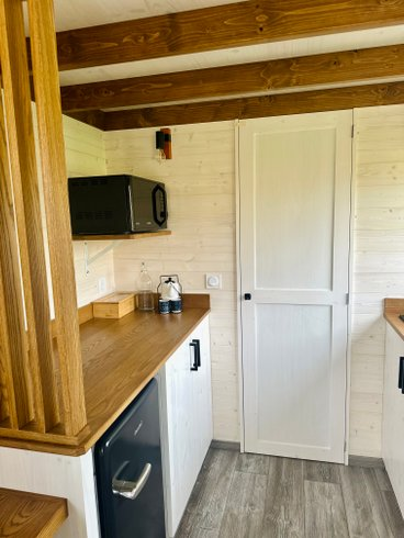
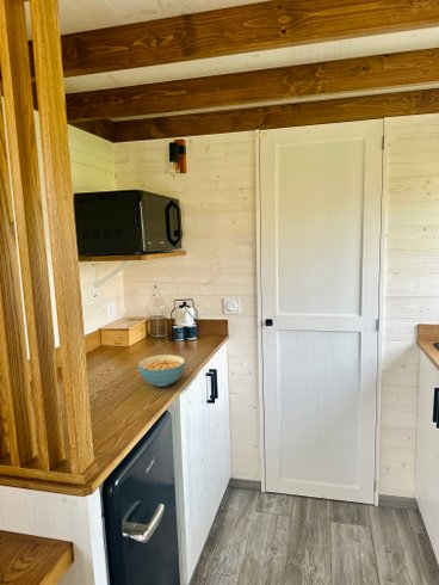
+ cereal bowl [136,353,186,388]
